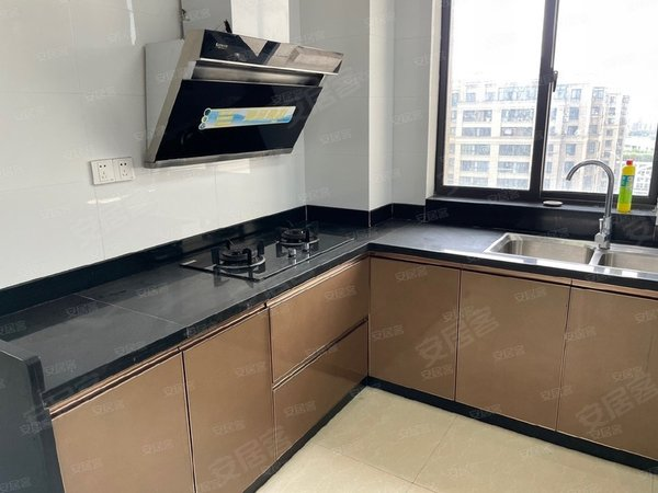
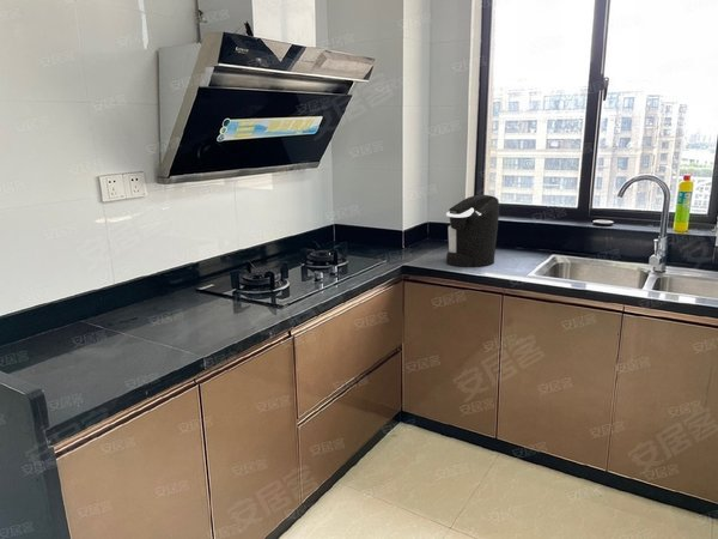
+ coffee maker [445,194,500,268]
